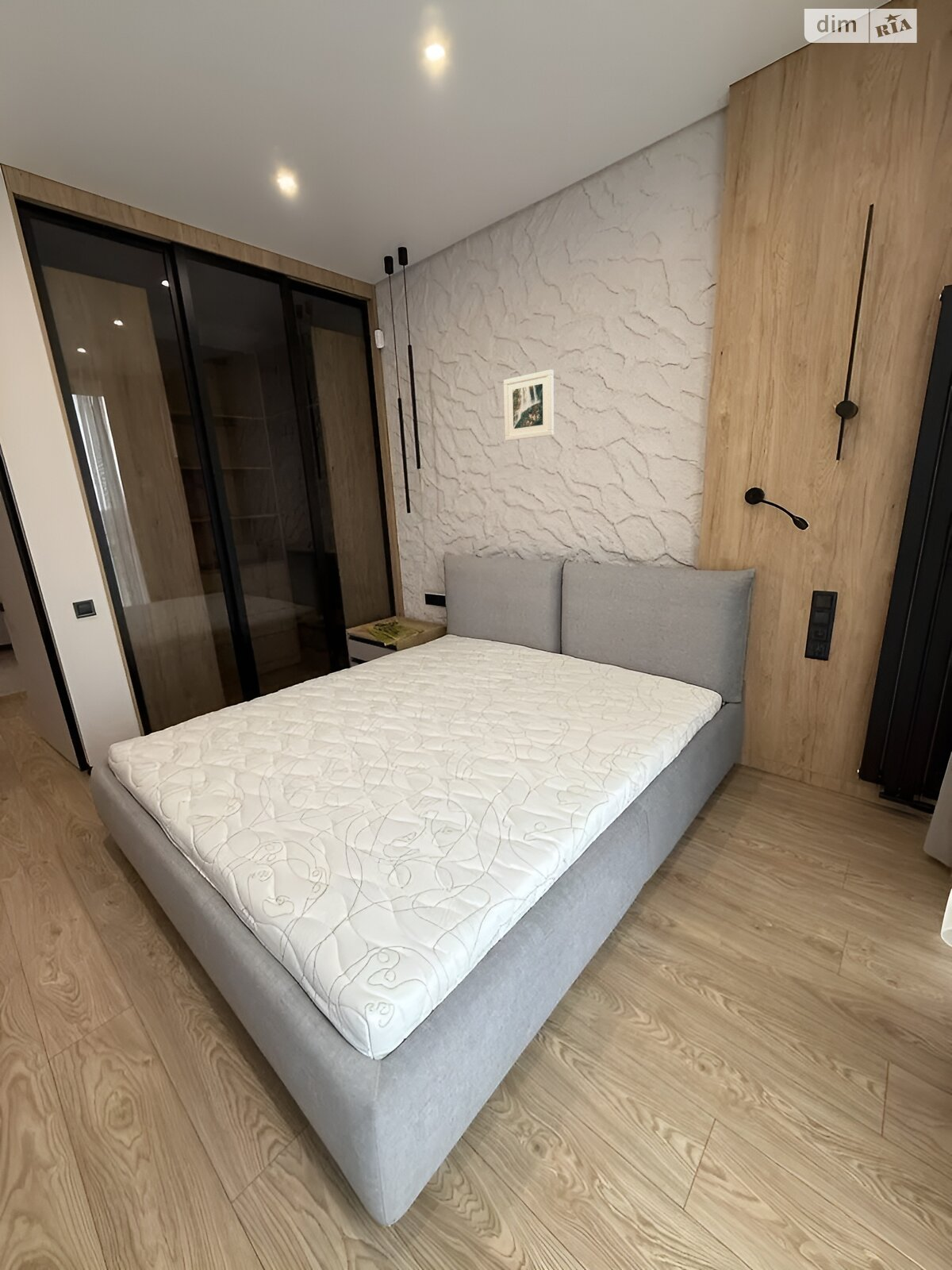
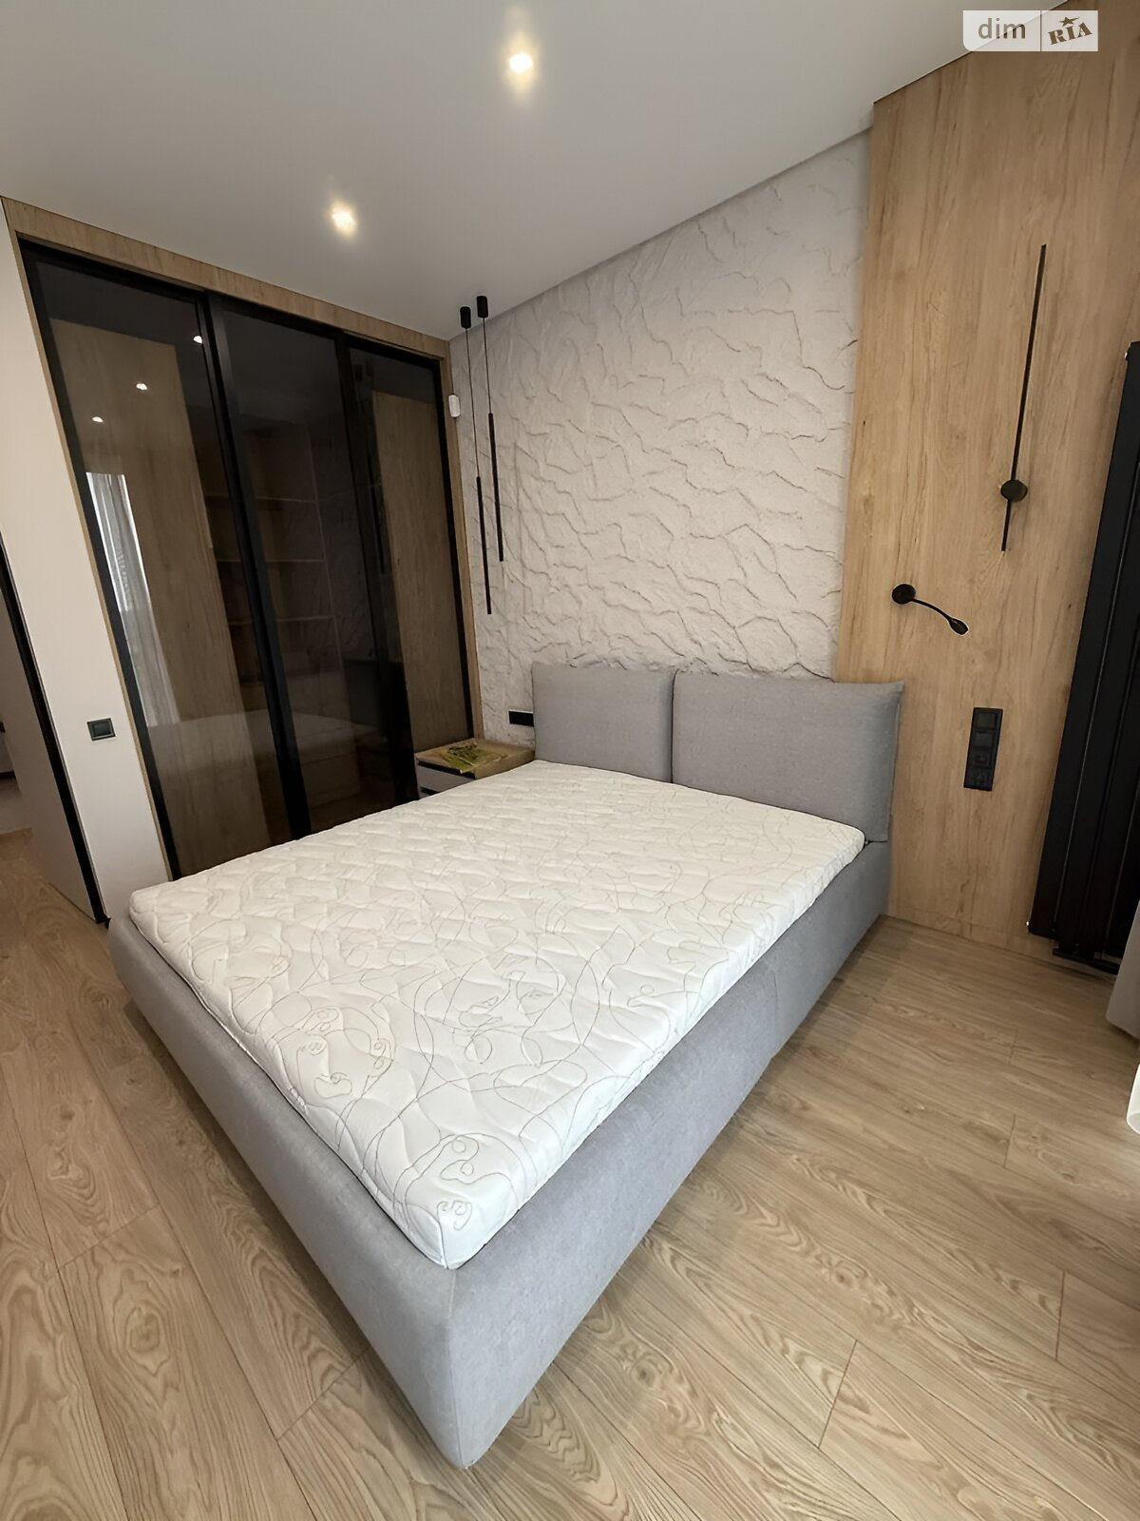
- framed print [503,369,555,441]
